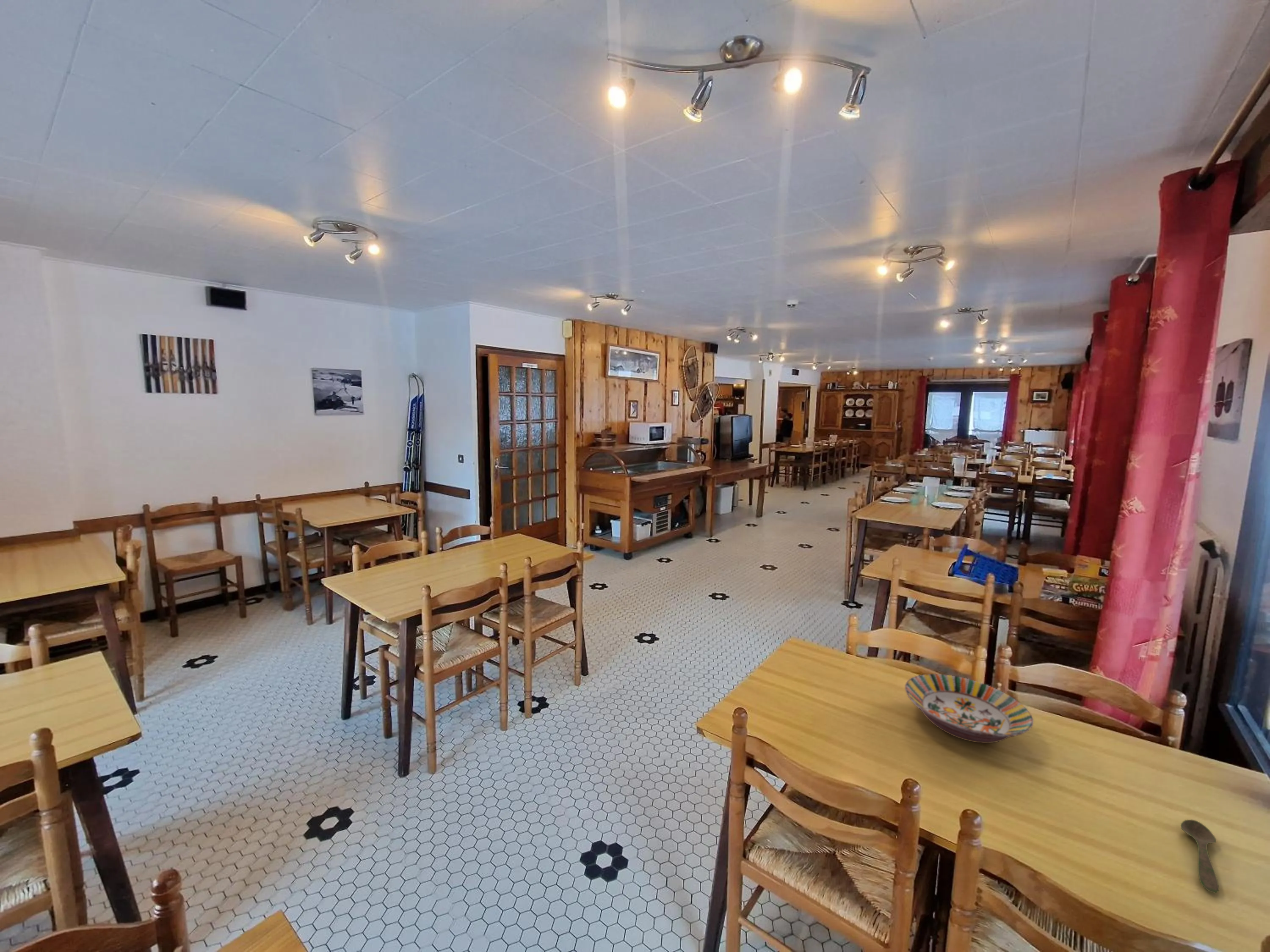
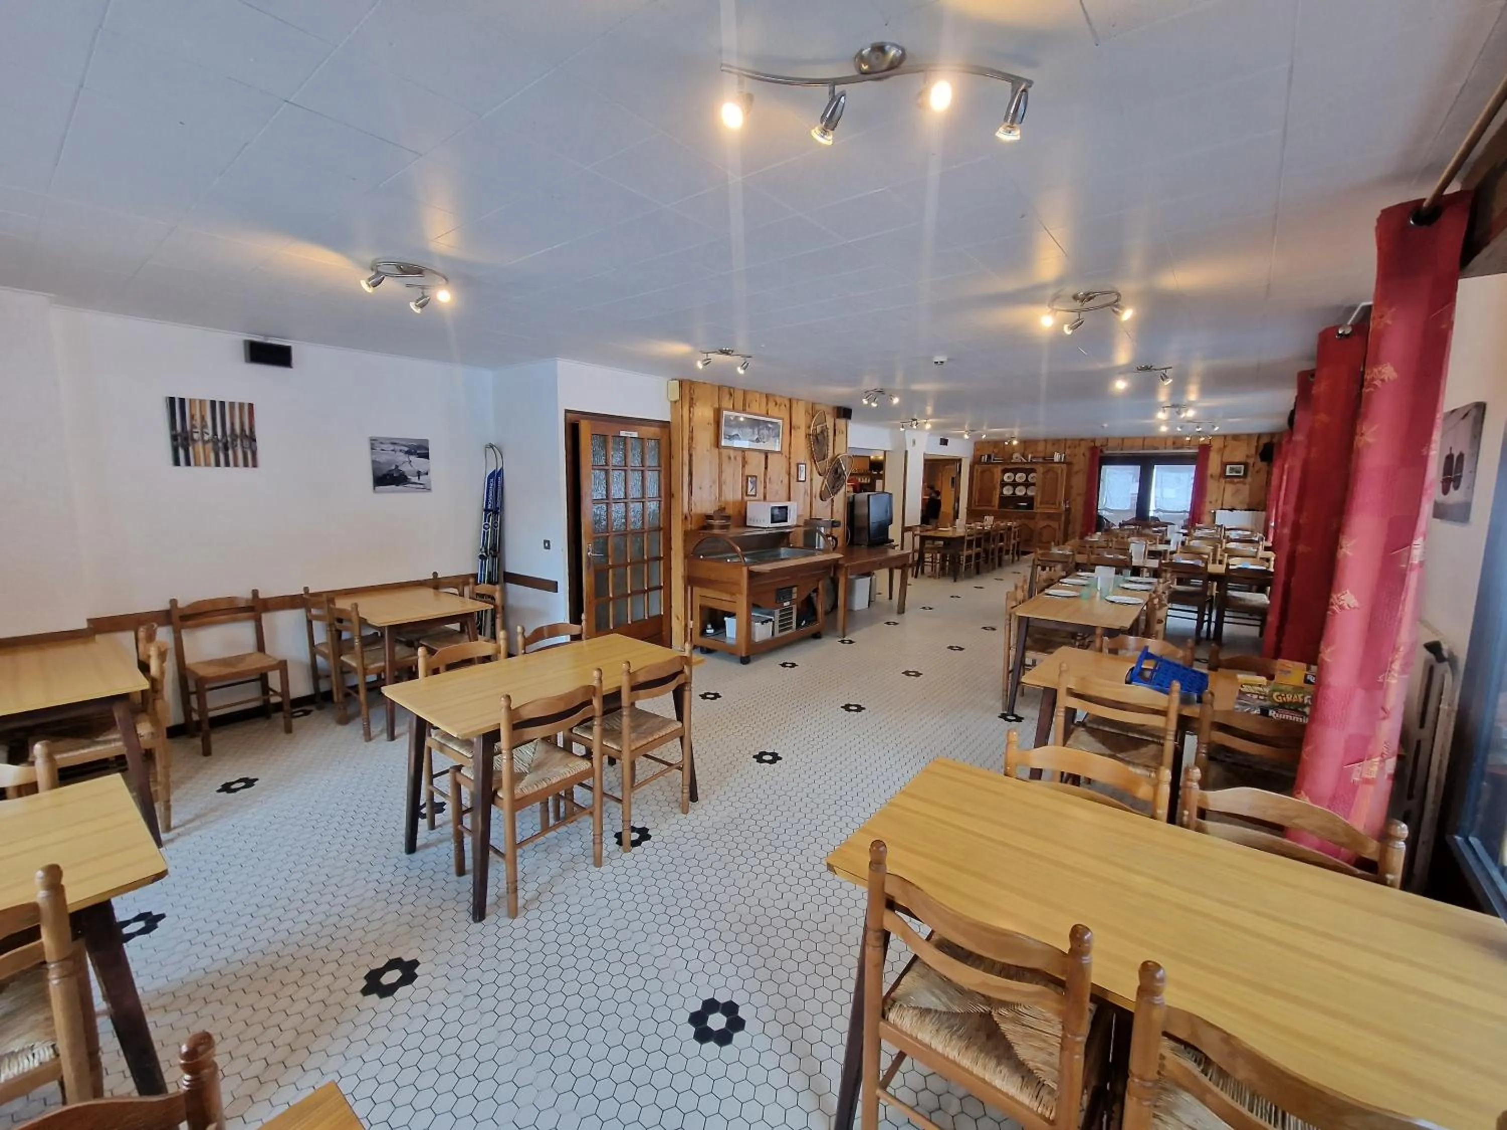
- serving bowl [905,674,1034,743]
- spoon [1180,819,1220,893]
